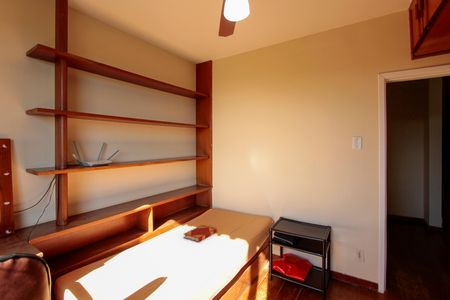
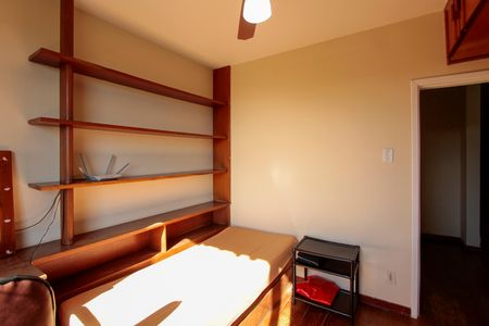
- hardback book [183,225,218,243]
